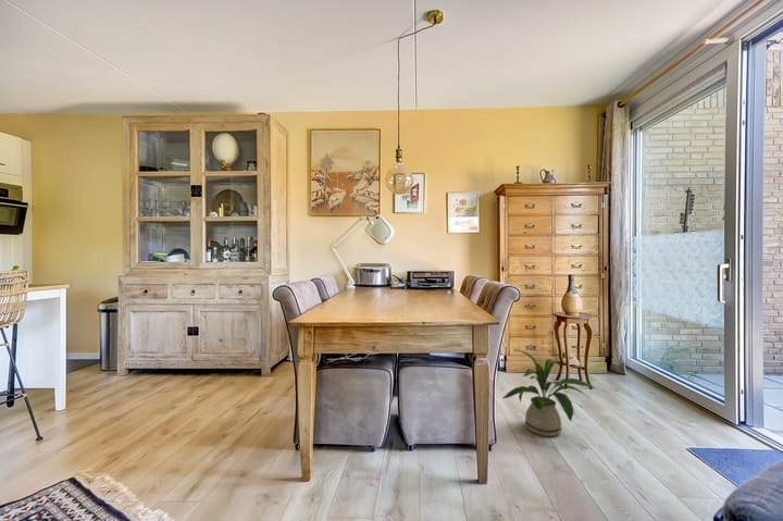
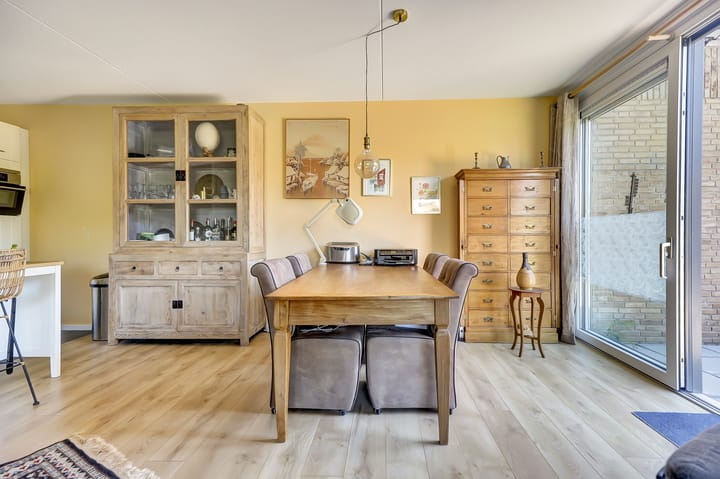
- house plant [501,348,597,437]
